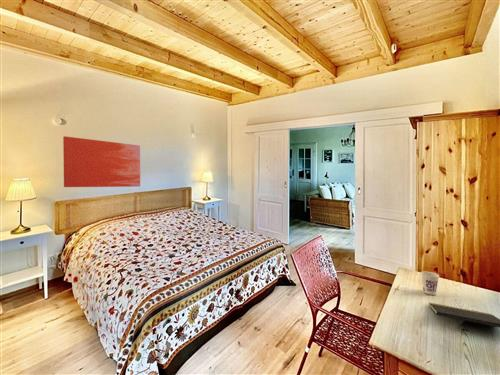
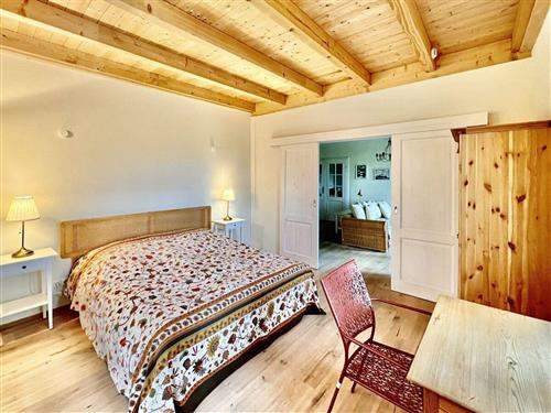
- wall art [62,135,141,188]
- cup [420,270,440,296]
- notepad [428,302,500,328]
